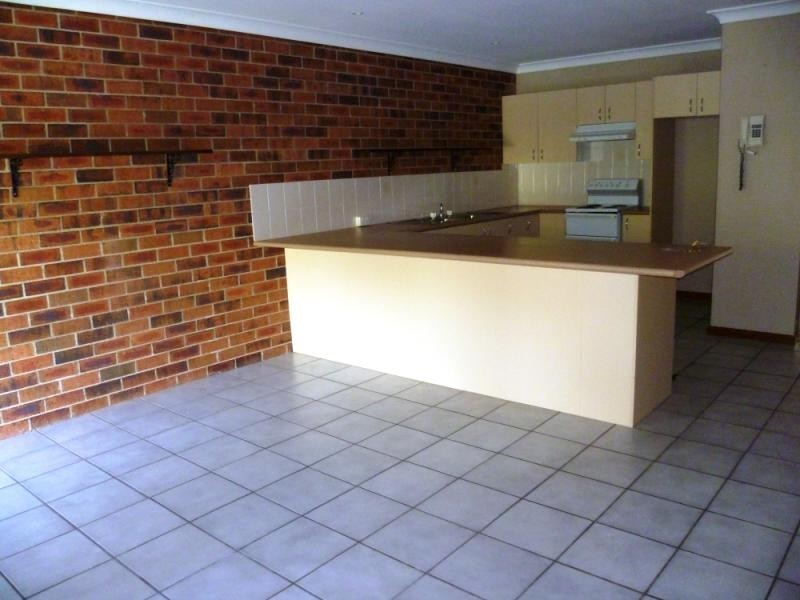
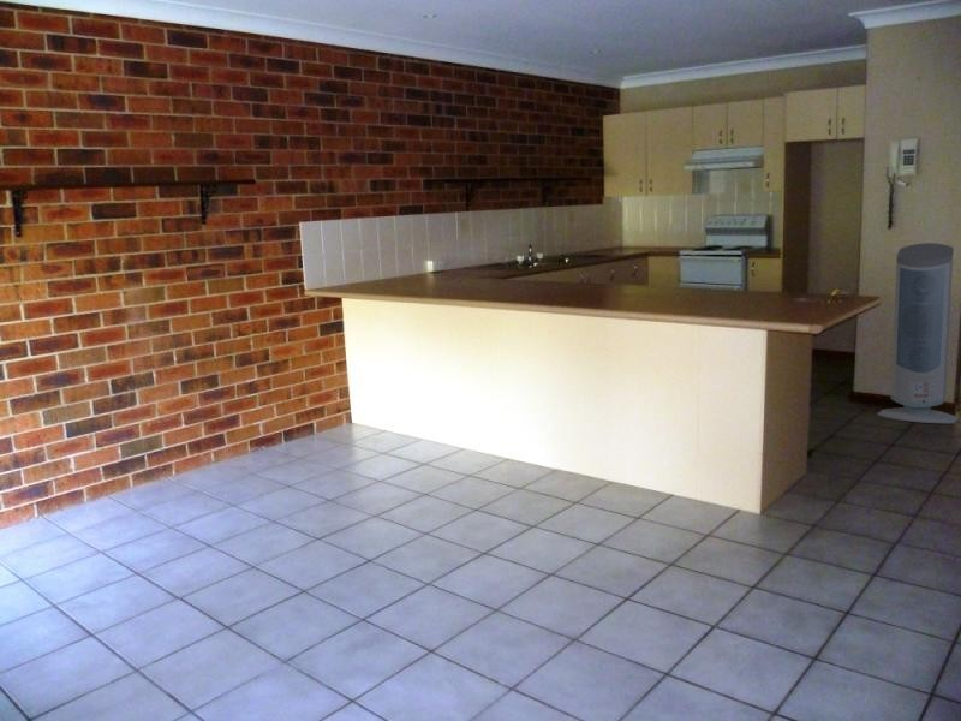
+ air purifier [876,242,960,424]
